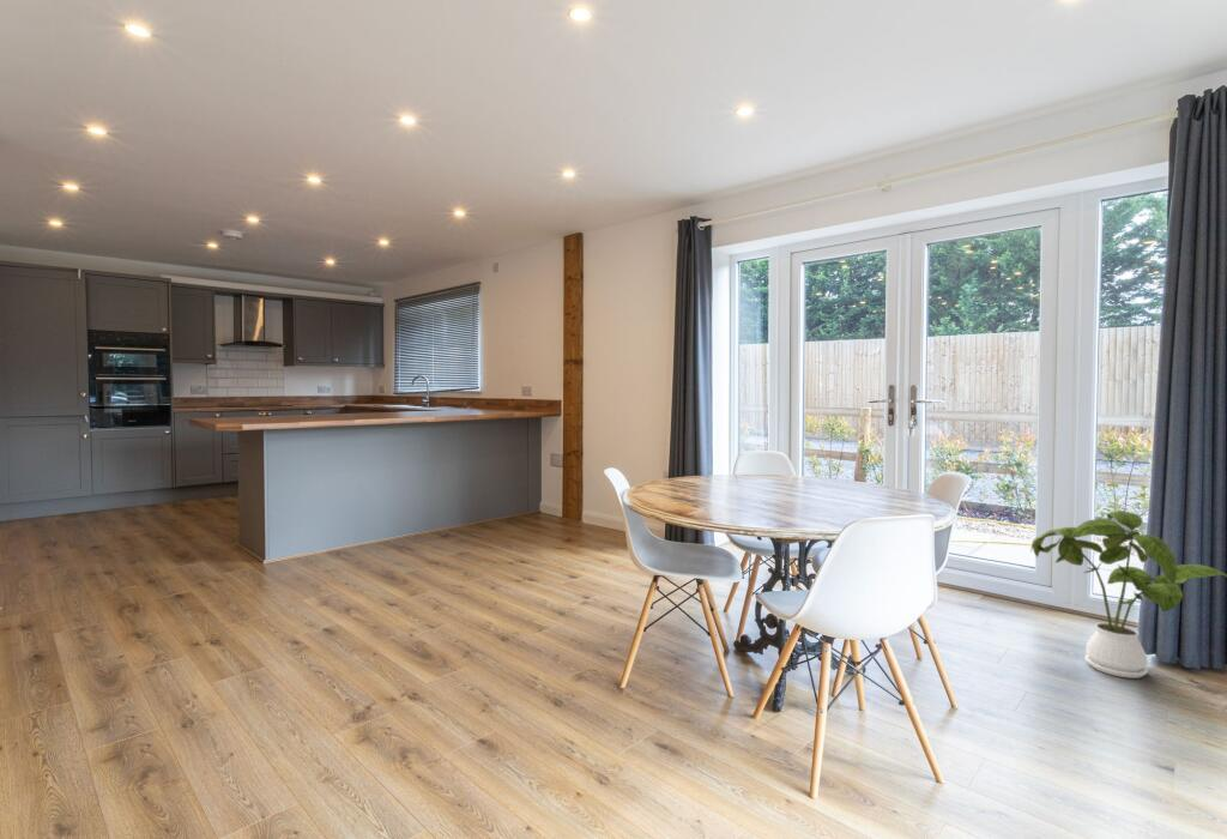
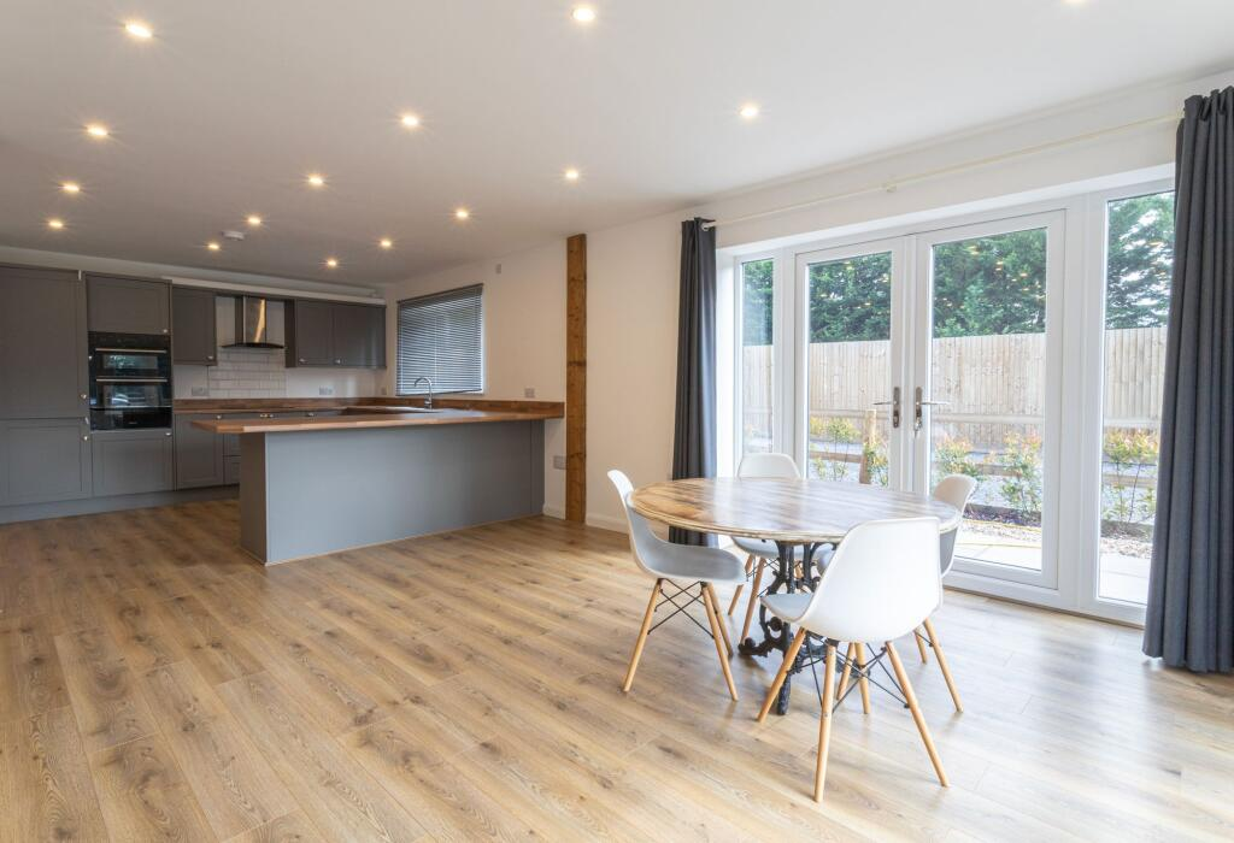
- house plant [1029,509,1227,680]
